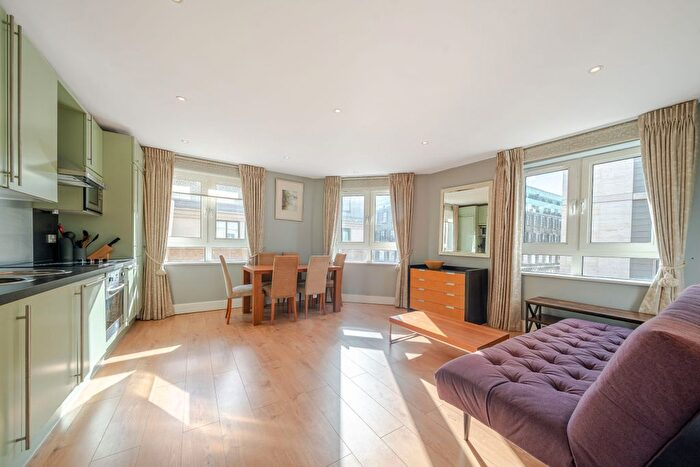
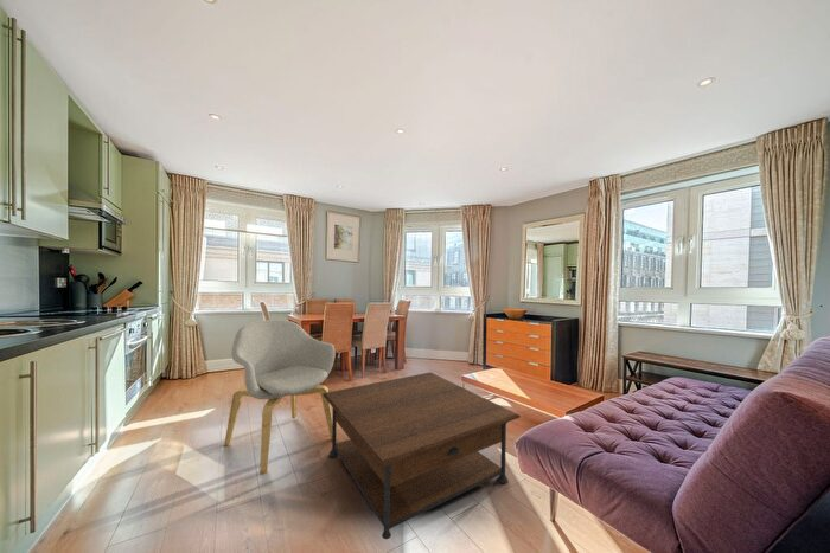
+ coffee table [323,371,521,540]
+ armchair [223,319,336,475]
